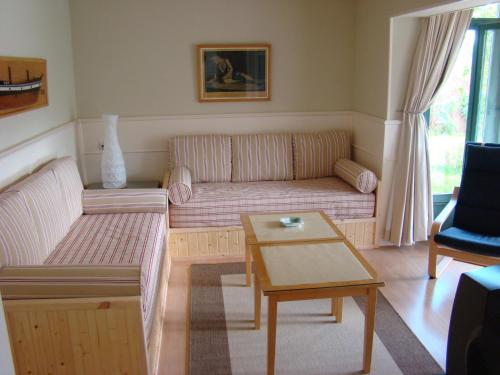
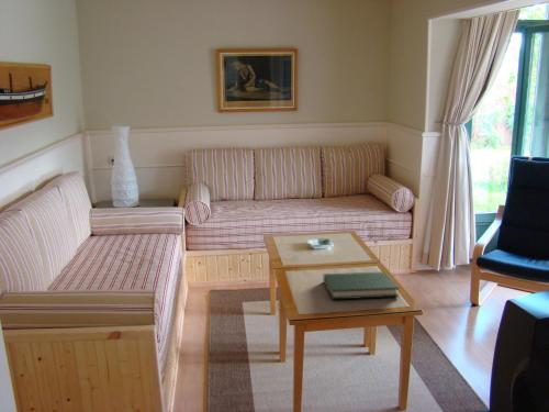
+ hardback book [322,270,401,300]
